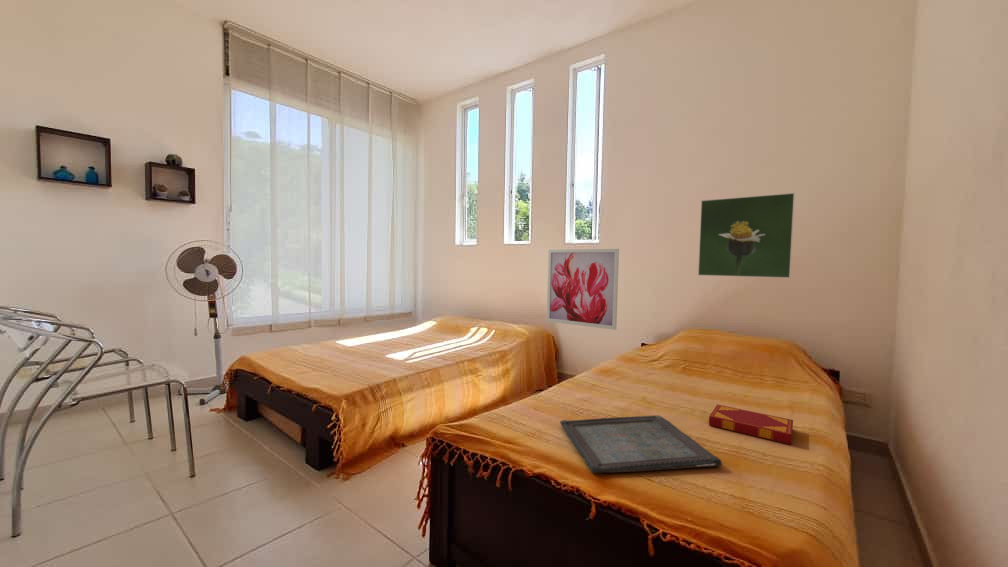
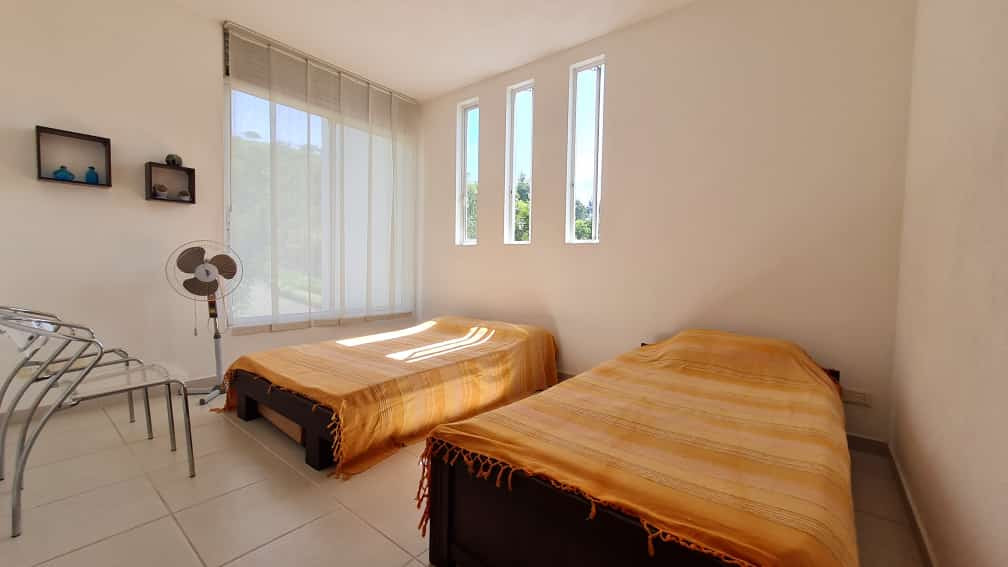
- wall art [546,248,620,331]
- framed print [697,192,796,279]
- hardback book [708,403,794,446]
- serving tray [559,414,723,473]
